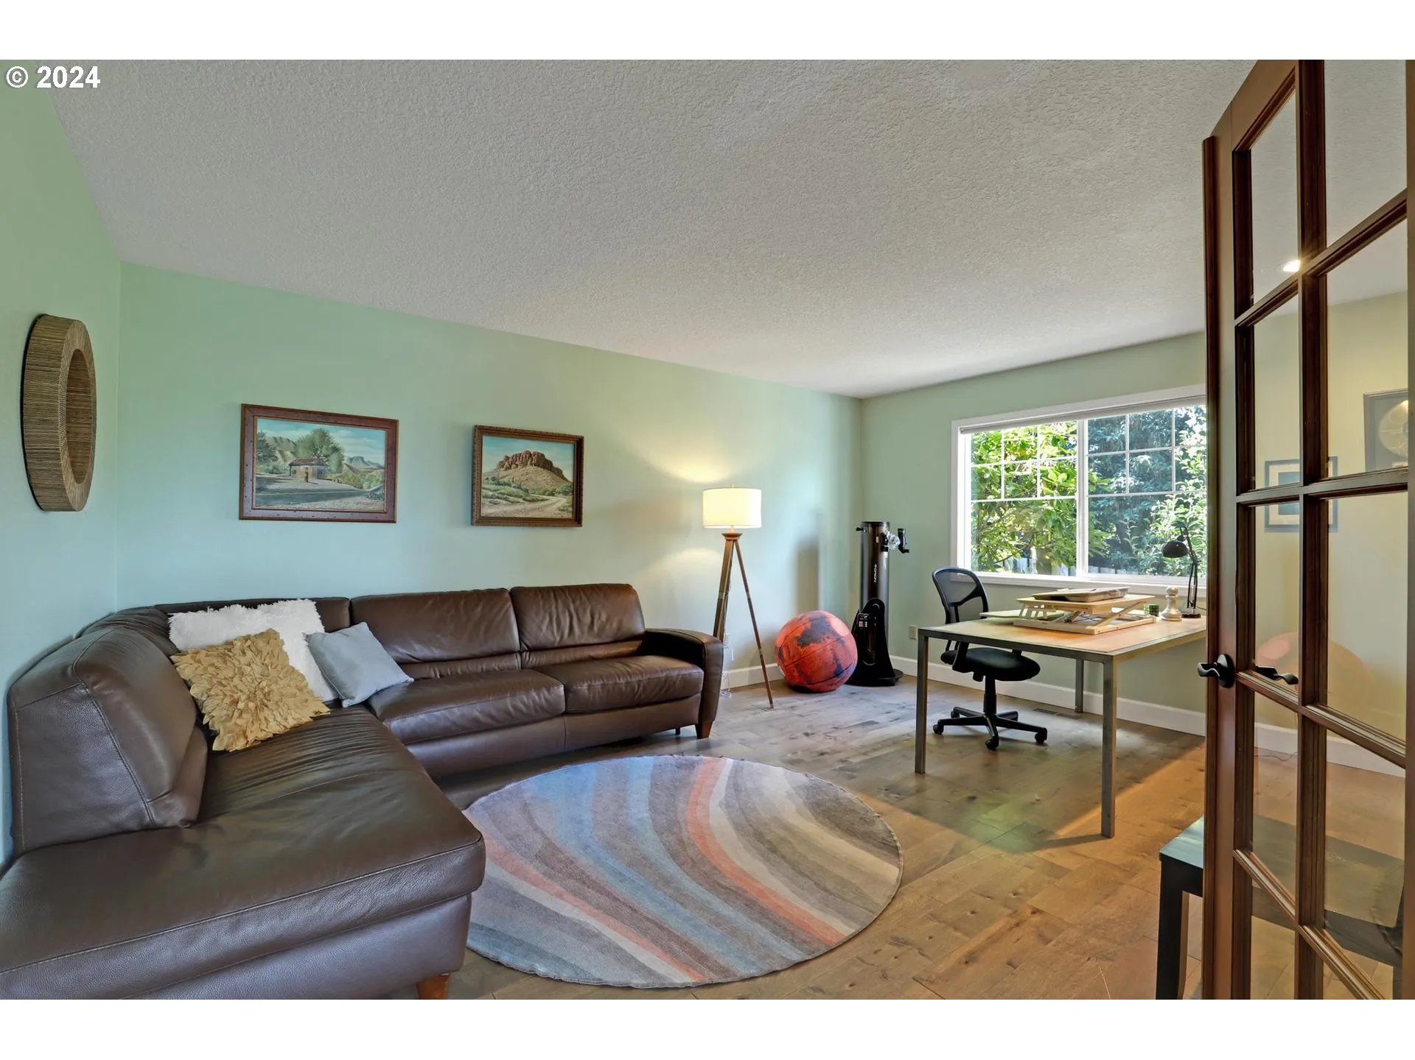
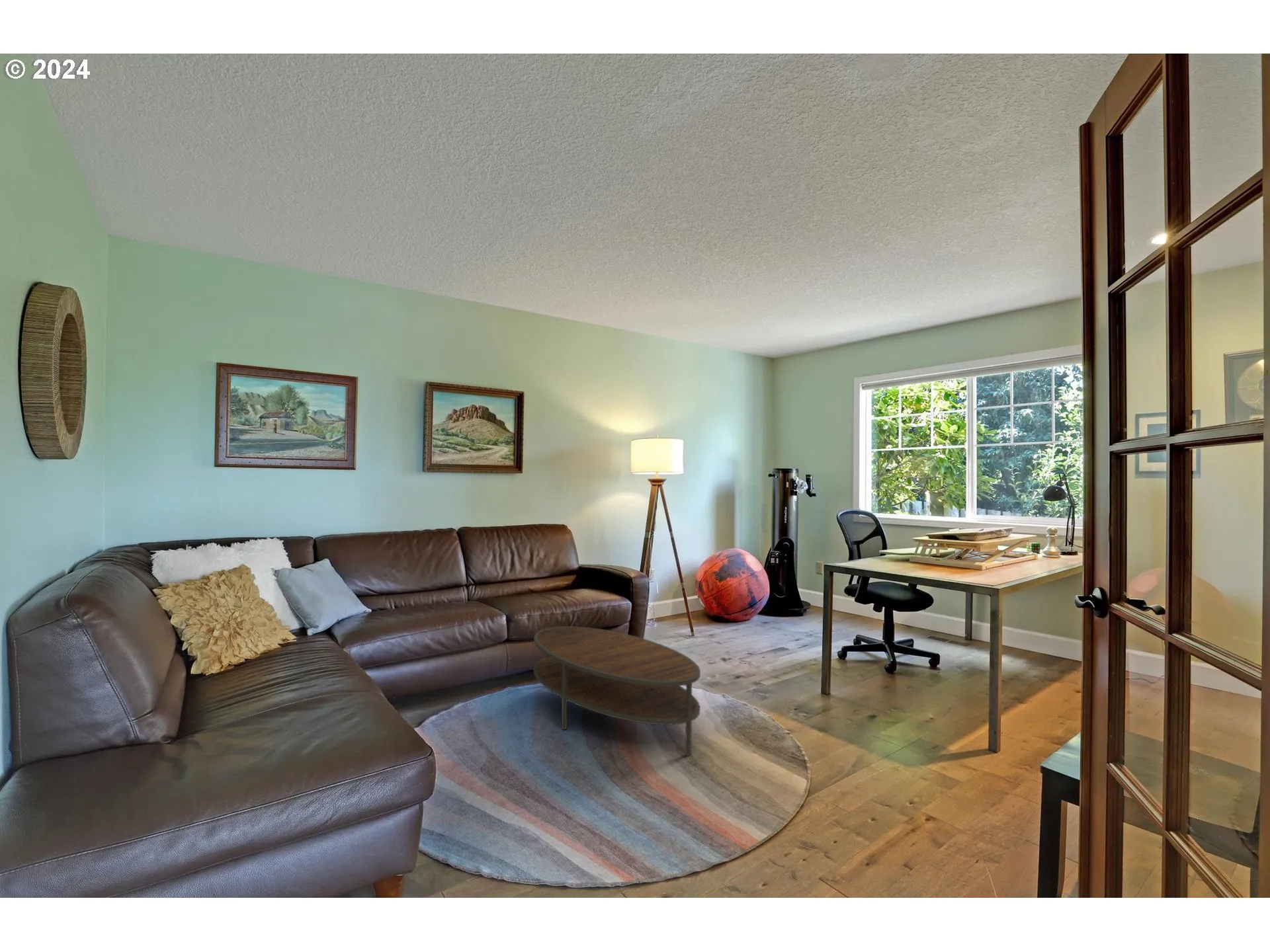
+ coffee table [533,625,701,757]
